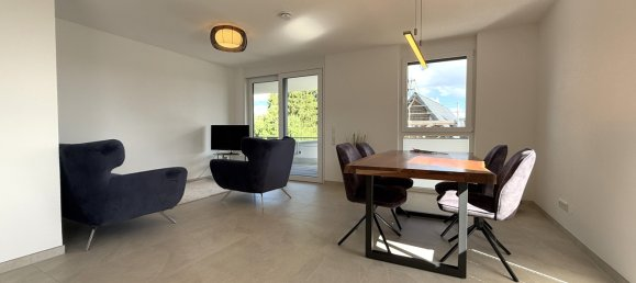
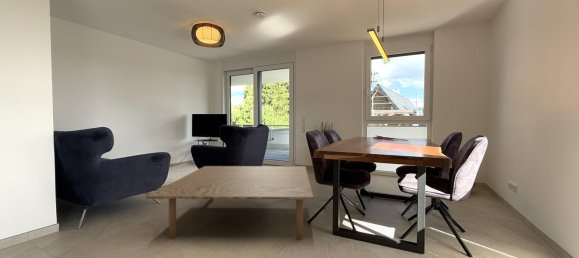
+ coffee table [145,165,314,241]
